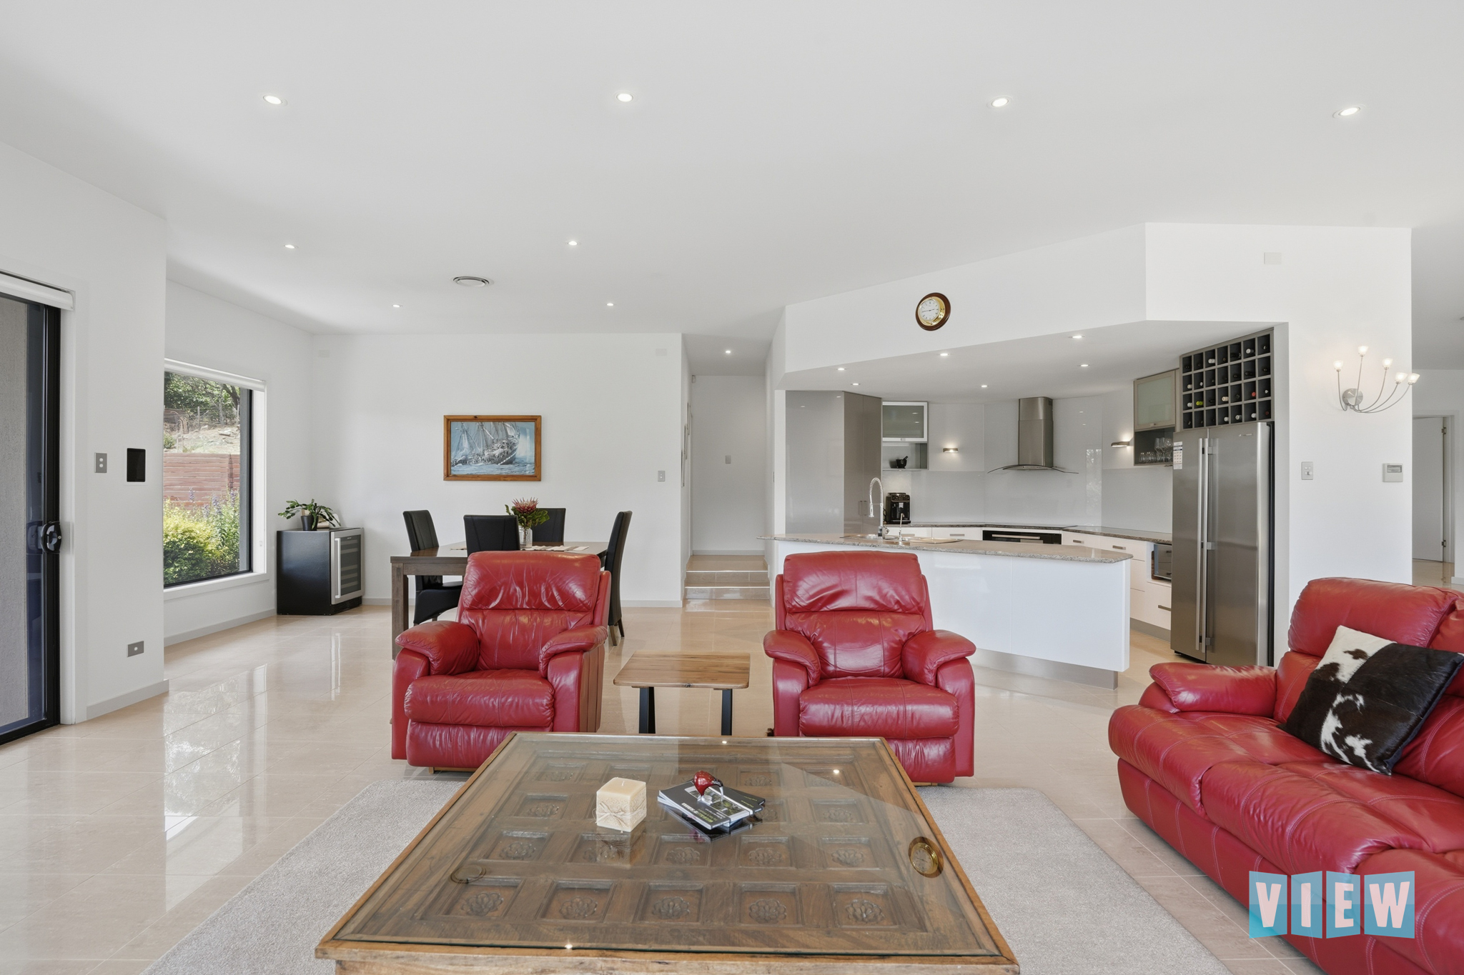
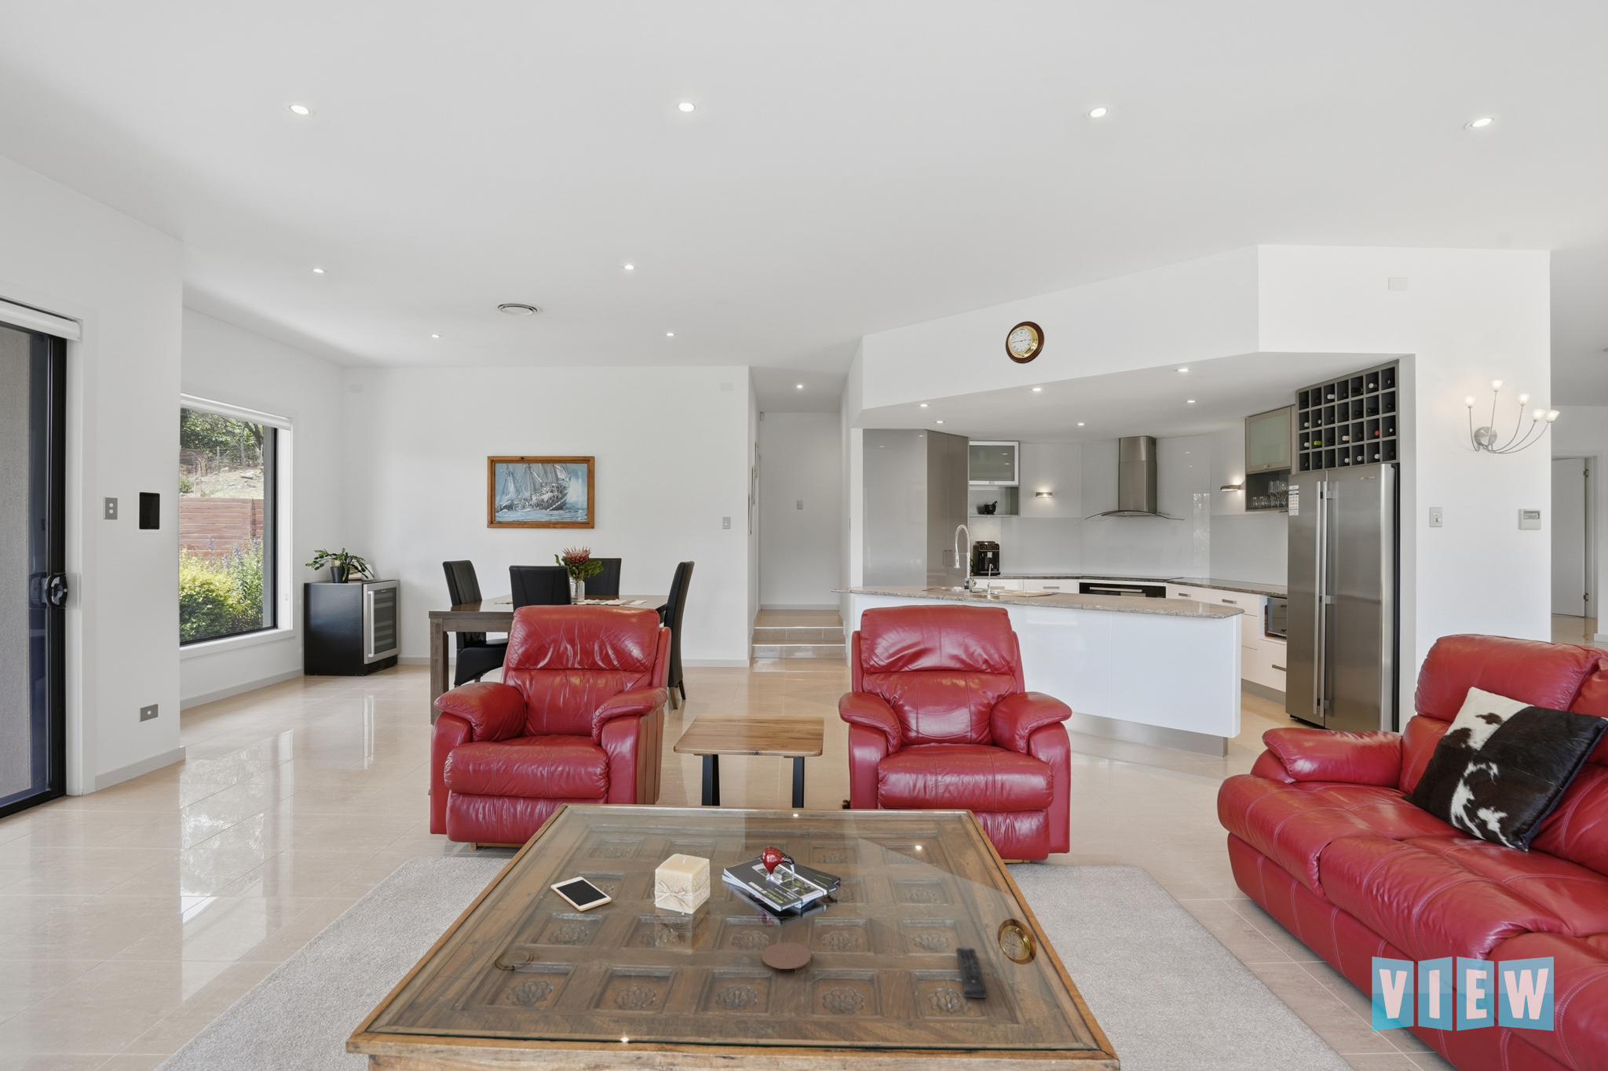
+ coaster [760,942,812,975]
+ remote control [955,945,988,999]
+ cell phone [550,876,612,912]
